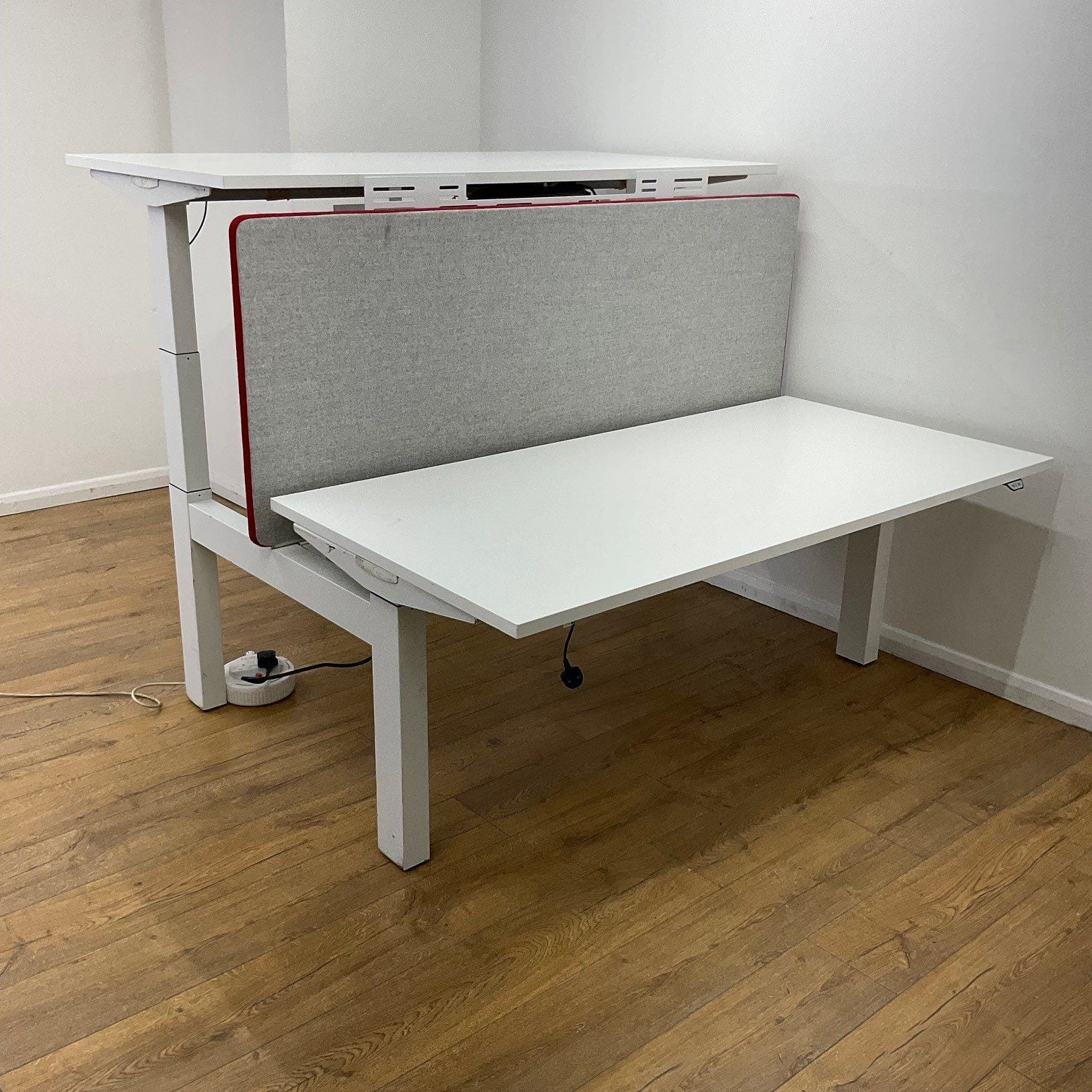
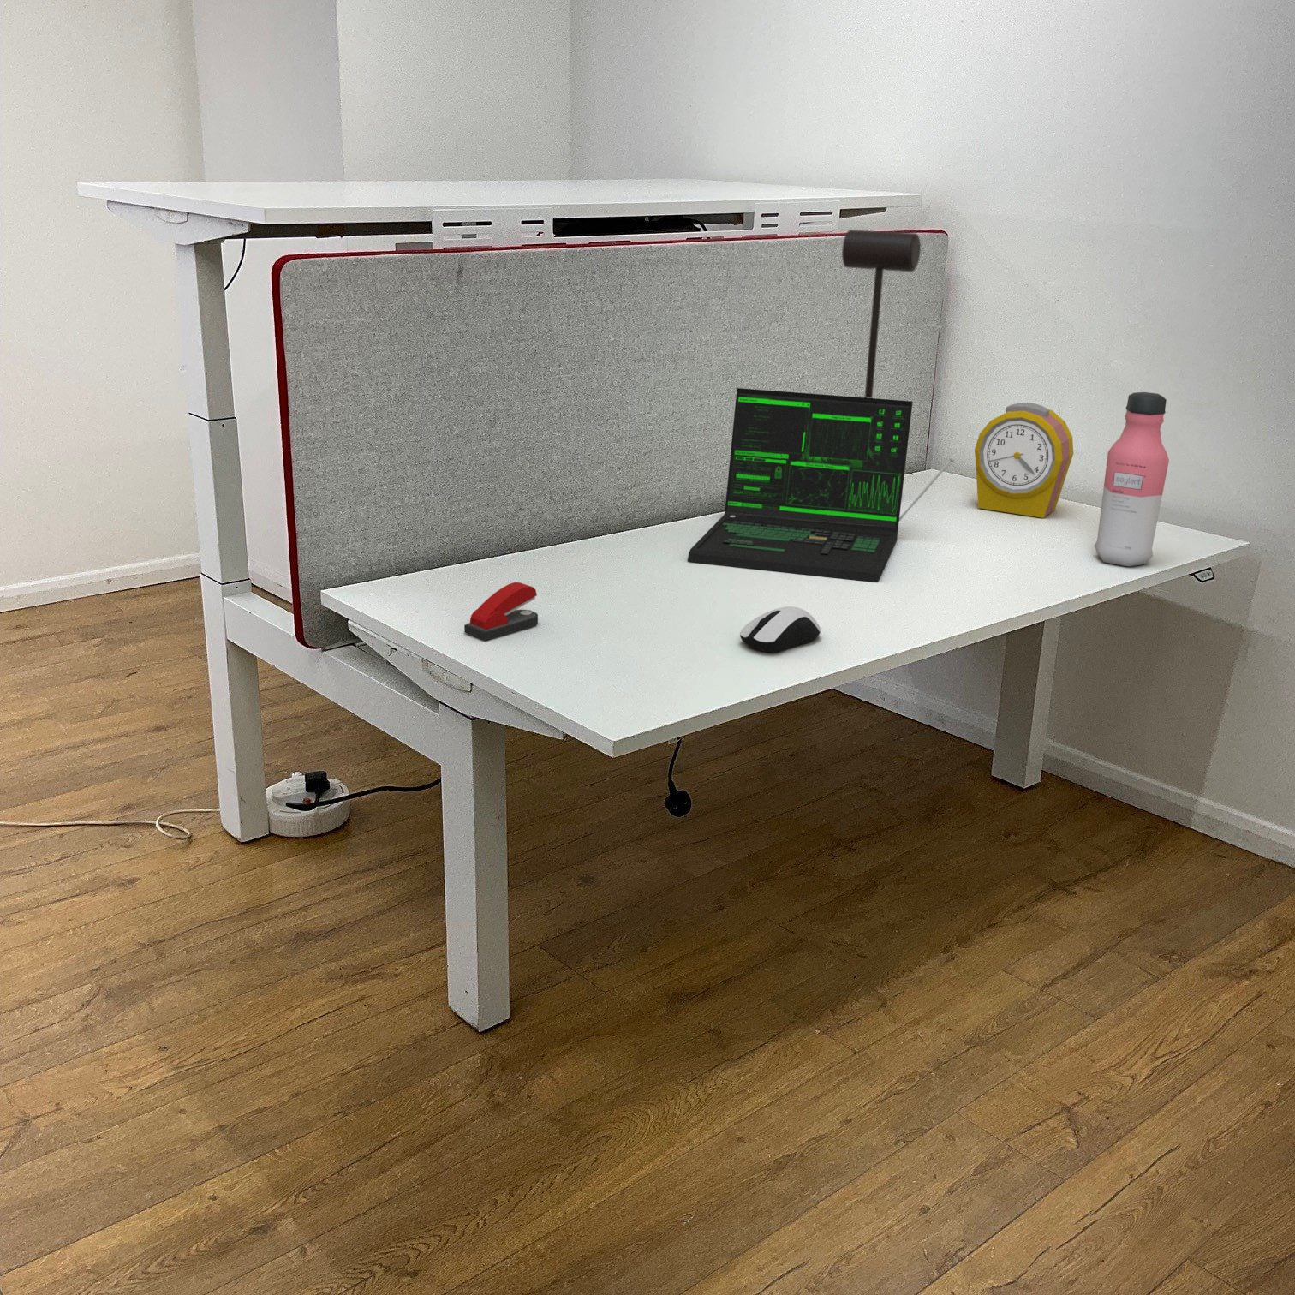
+ computer mouse [739,606,822,653]
+ laptop [687,387,955,583]
+ alarm clock [974,402,1074,519]
+ water bottle [1093,391,1170,567]
+ desk lamp [841,229,921,398]
+ stapler [464,581,538,642]
